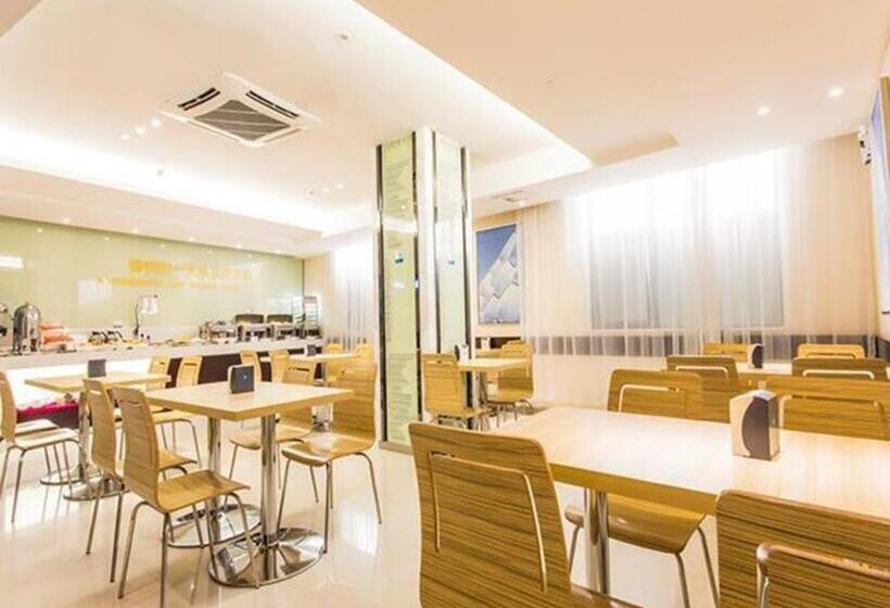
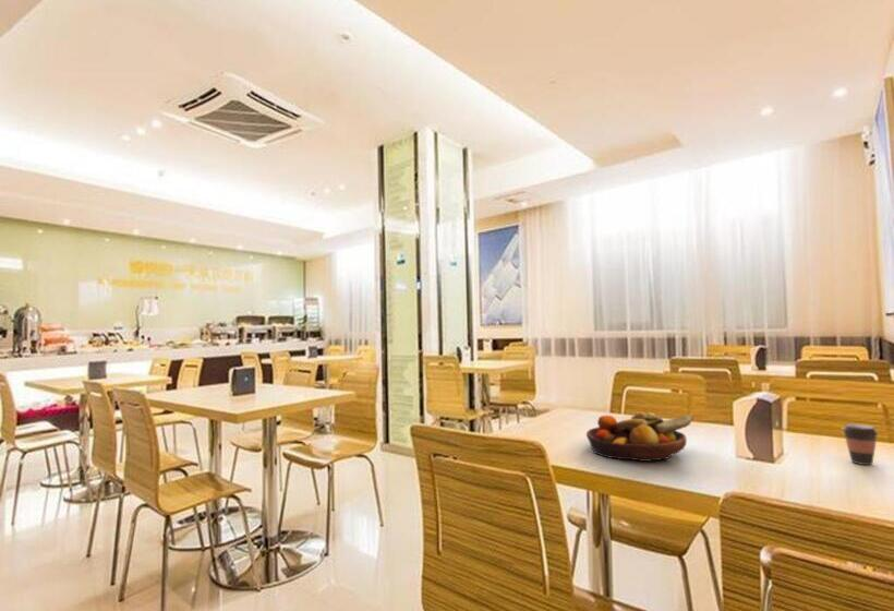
+ fruit bowl [585,411,694,463]
+ coffee cup [841,423,880,466]
